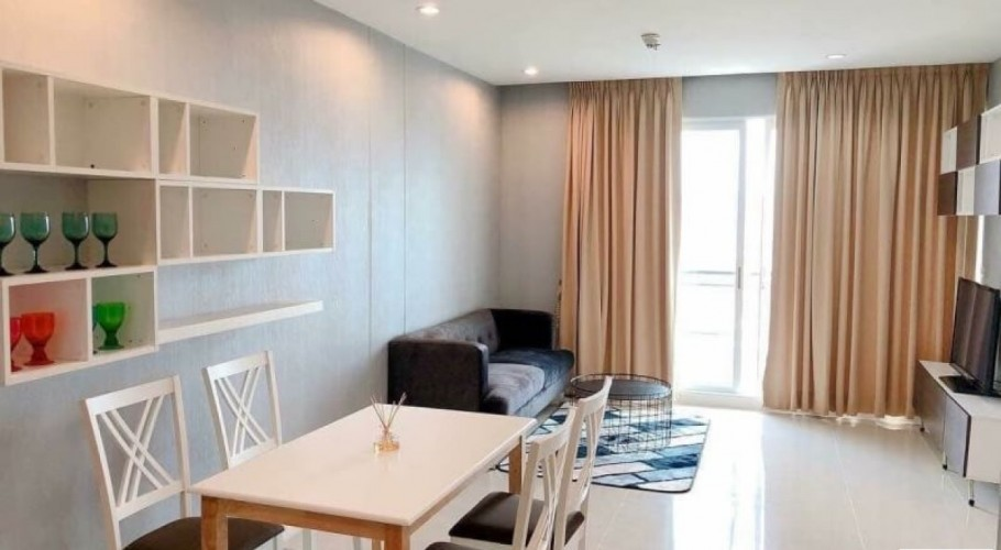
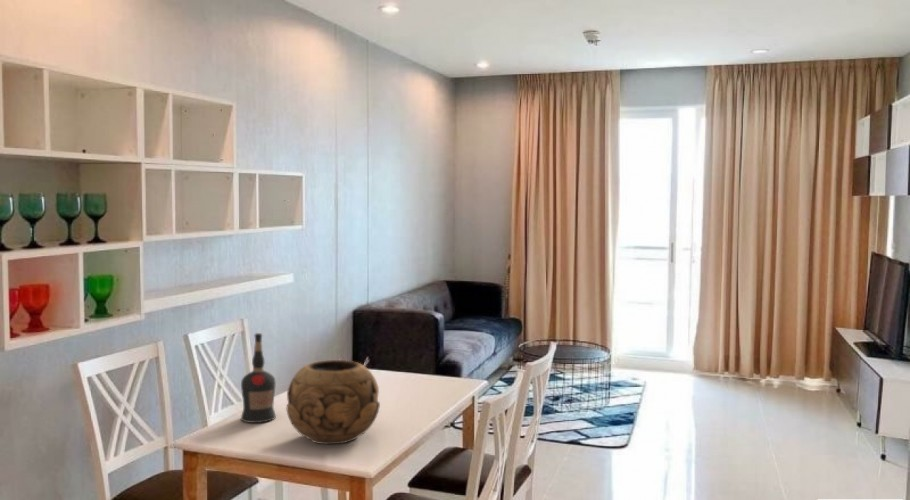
+ liquor bottle [240,332,277,424]
+ decorative bowl [286,359,381,445]
